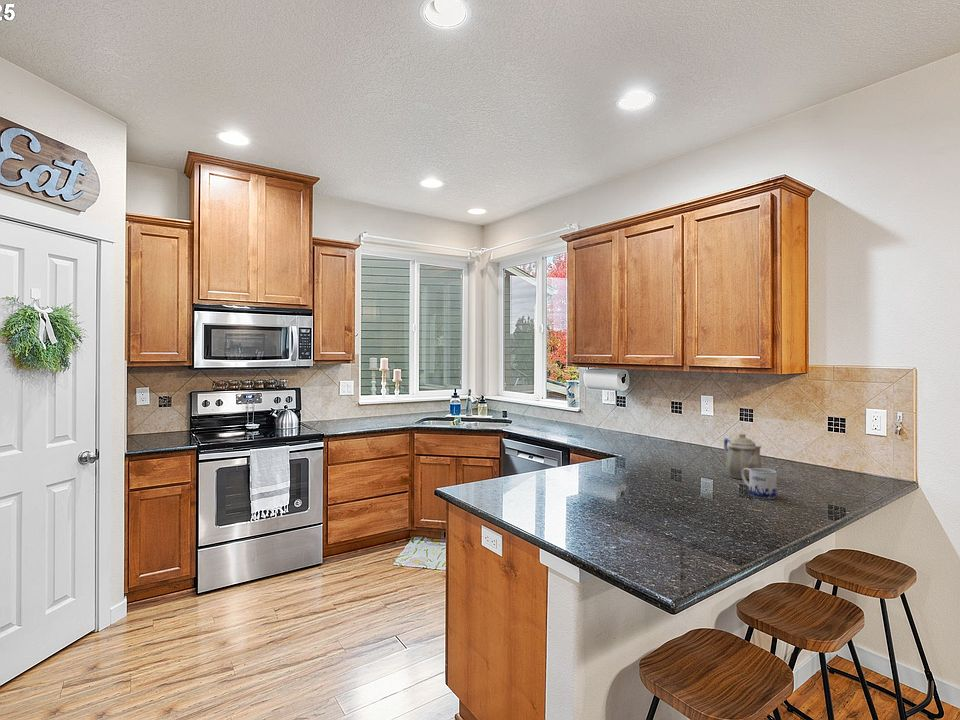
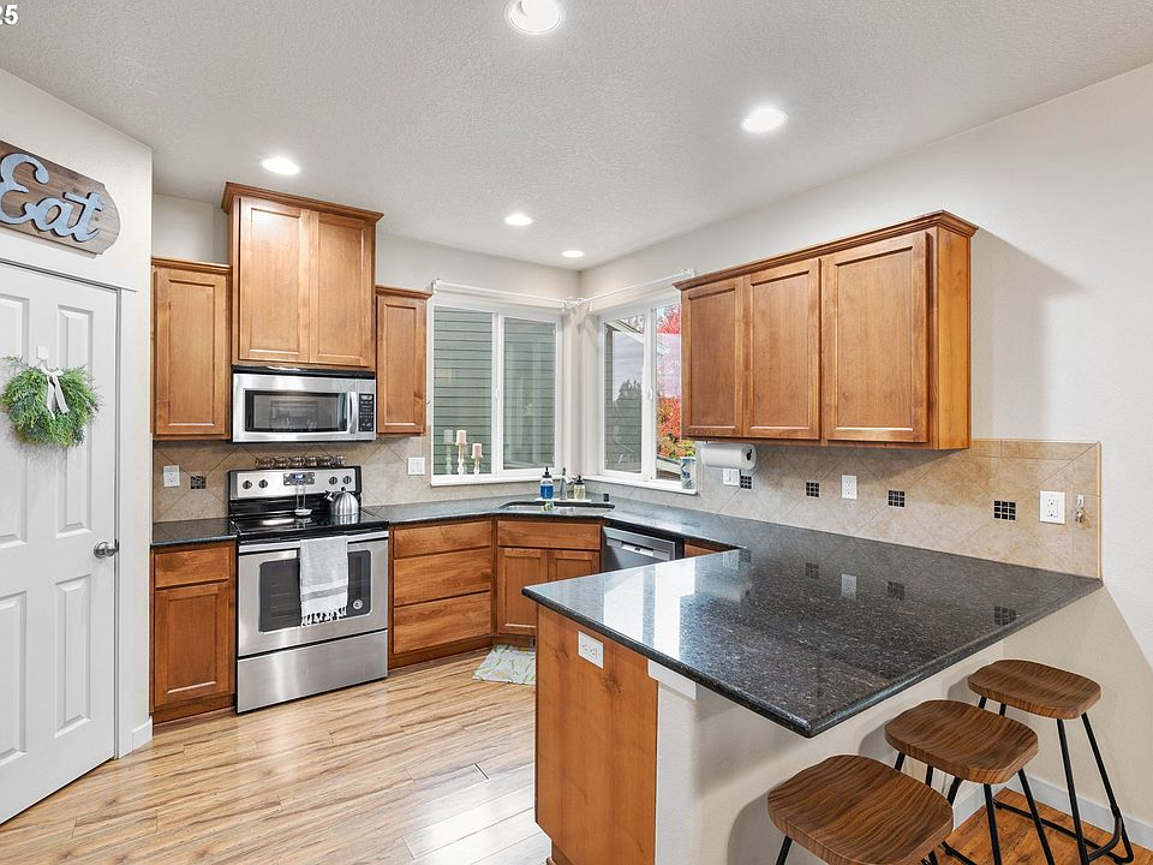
- mug [741,467,778,500]
- teapot [723,432,762,480]
